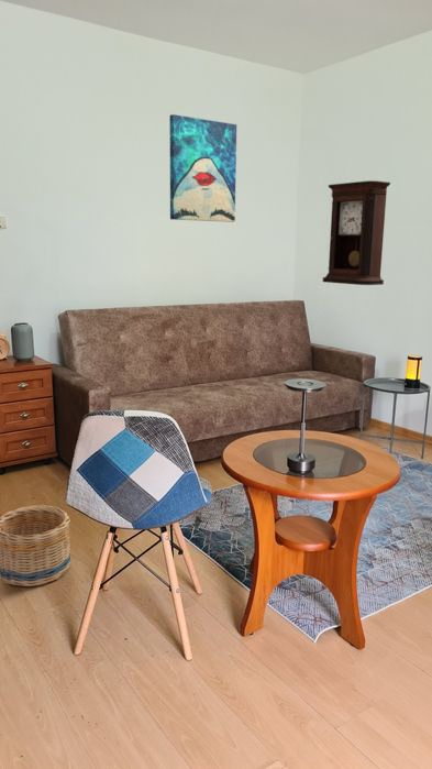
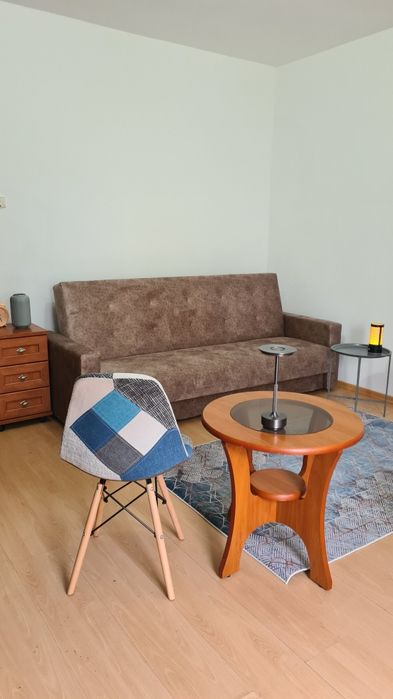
- basket [0,505,71,587]
- wall art [168,113,237,223]
- pendulum clock [321,179,391,286]
